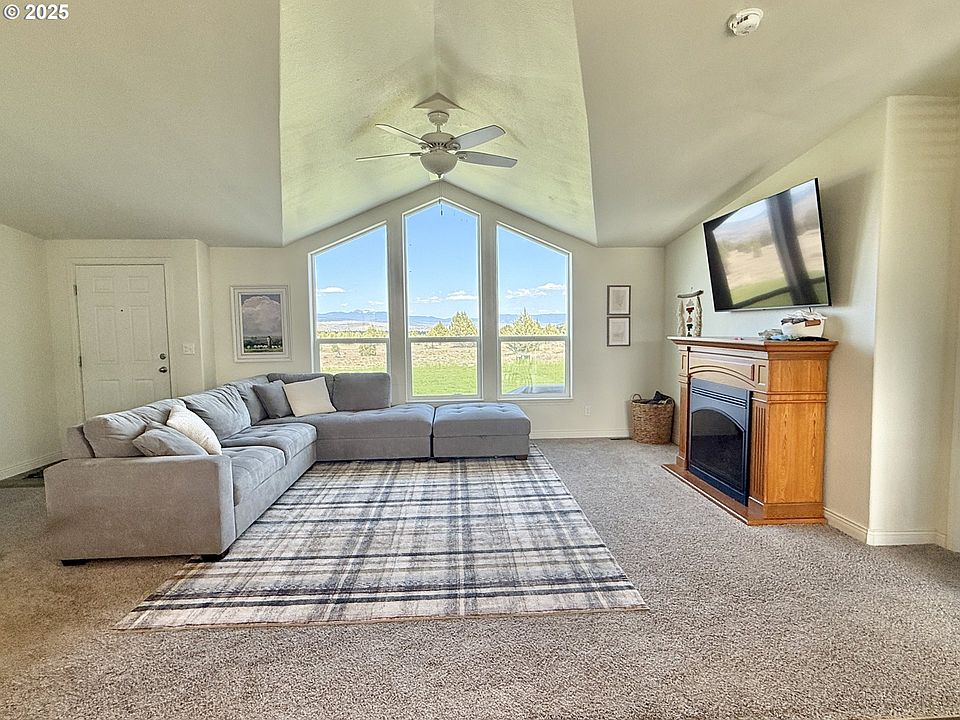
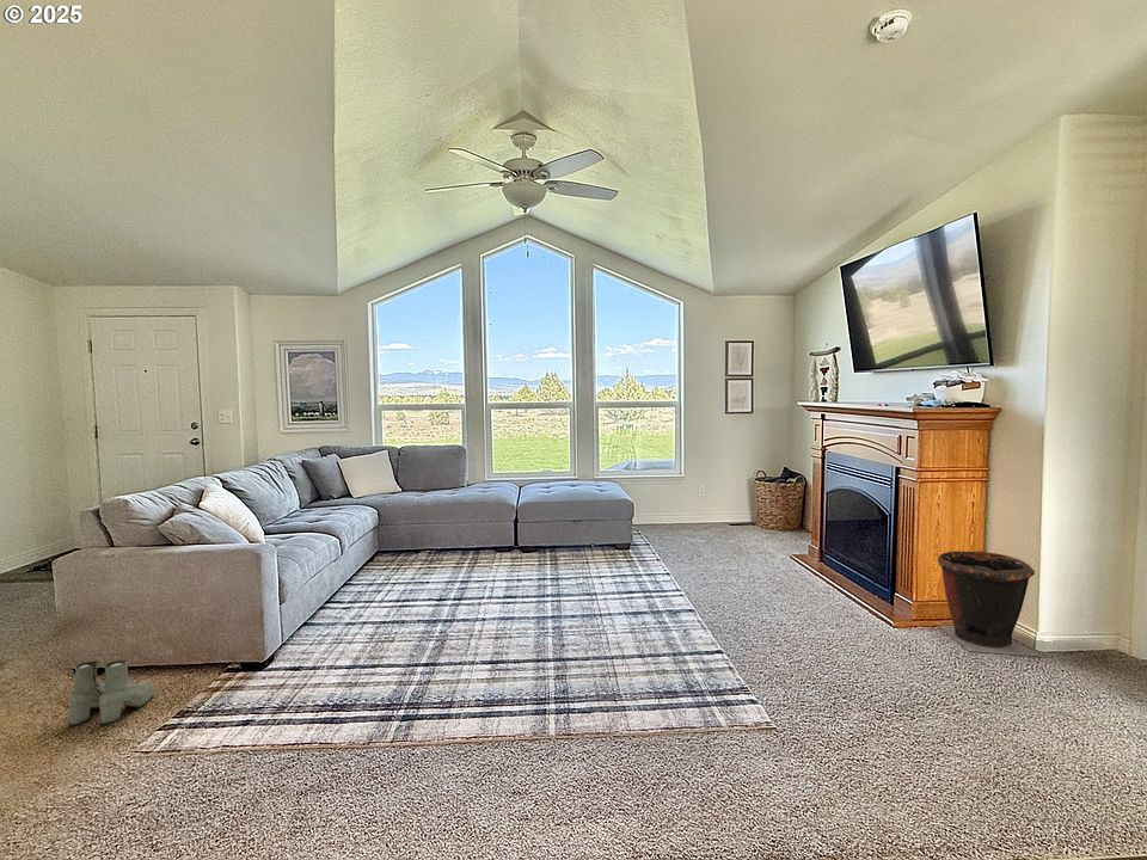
+ waste bin [937,551,1043,658]
+ boots [67,659,155,726]
